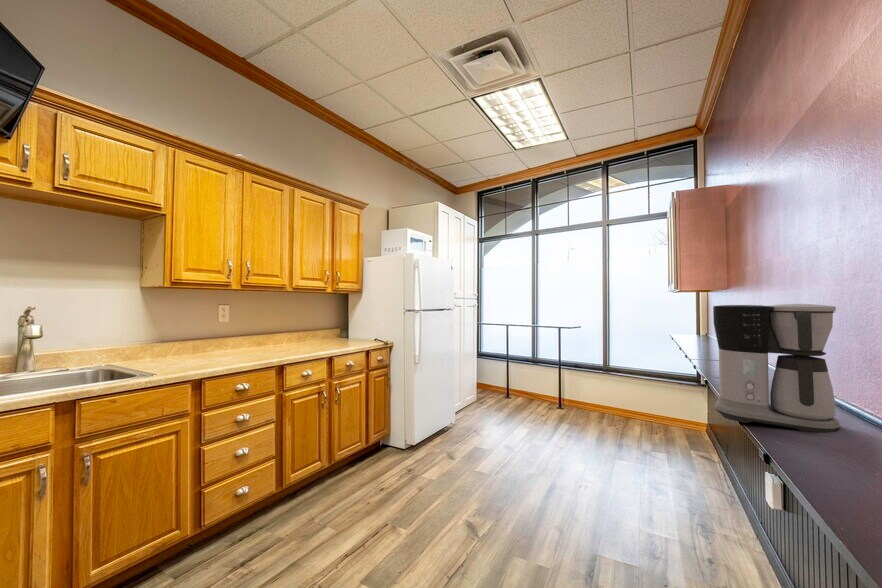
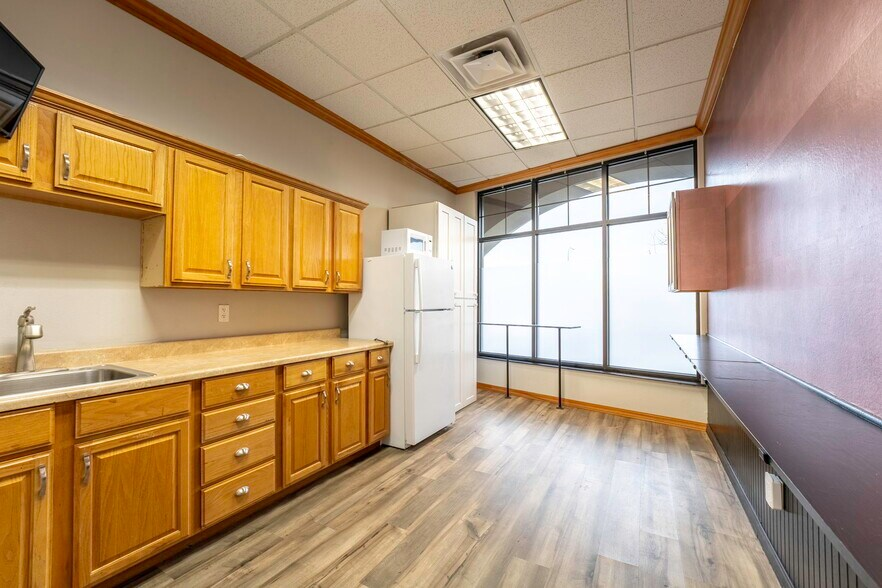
- coffee maker [712,303,841,433]
